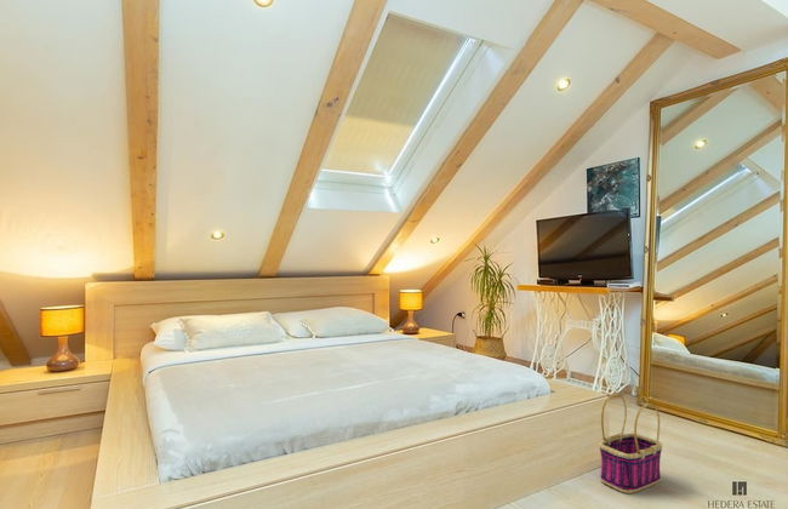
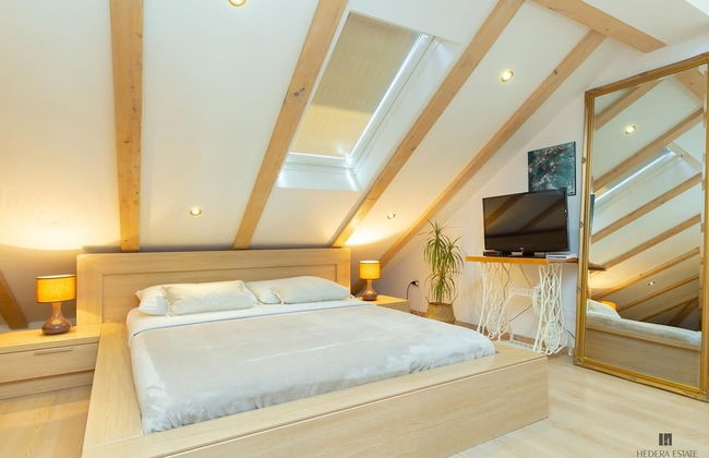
- basket [598,393,663,494]
